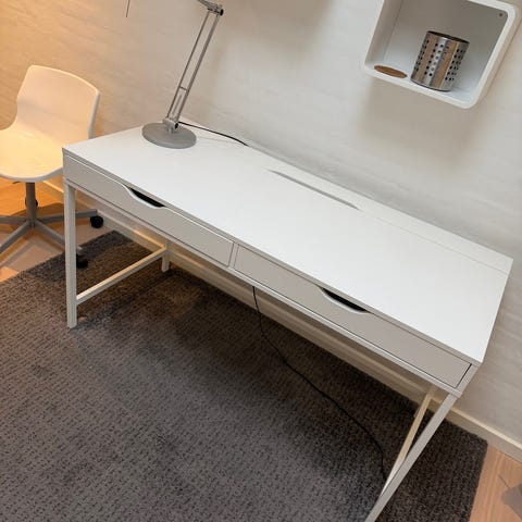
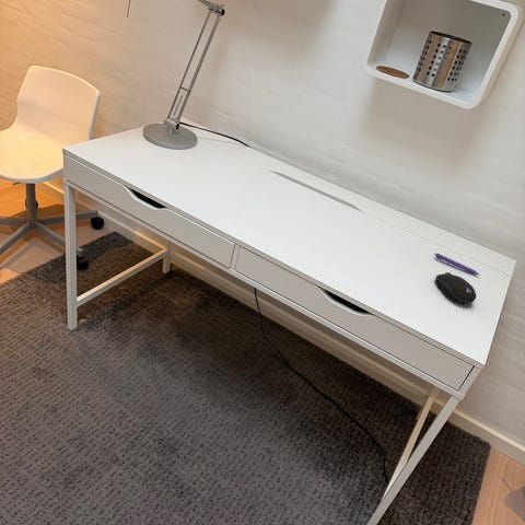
+ pen [433,253,481,276]
+ computer mouse [434,271,477,305]
